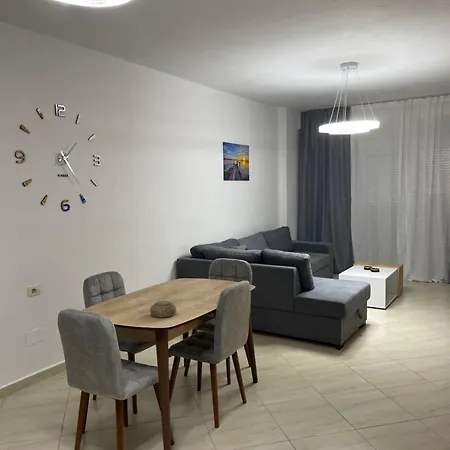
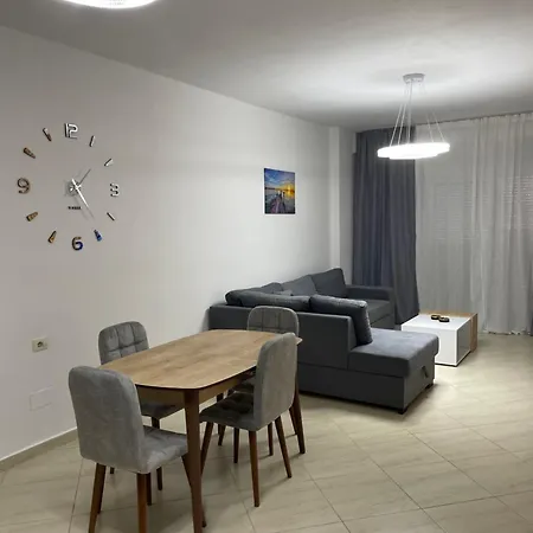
- bowl [149,300,177,318]
